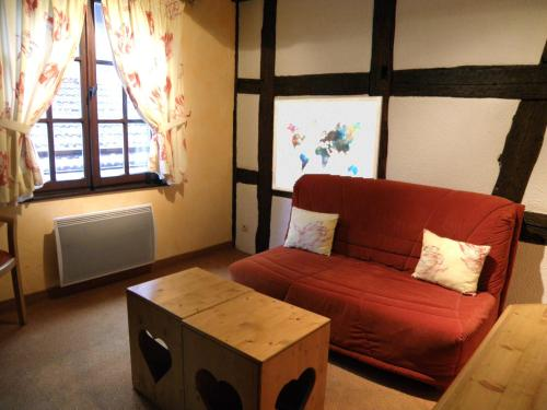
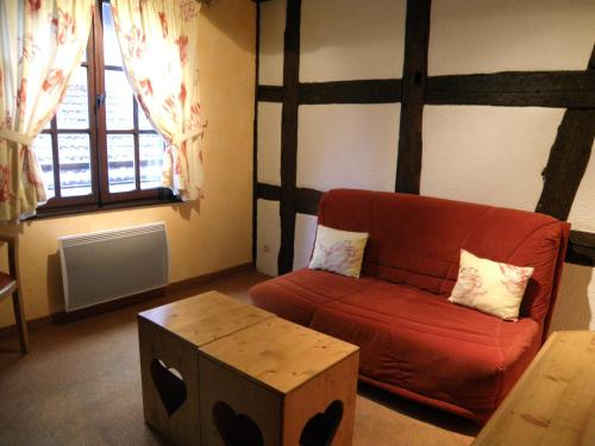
- wall art [271,95,384,192]
